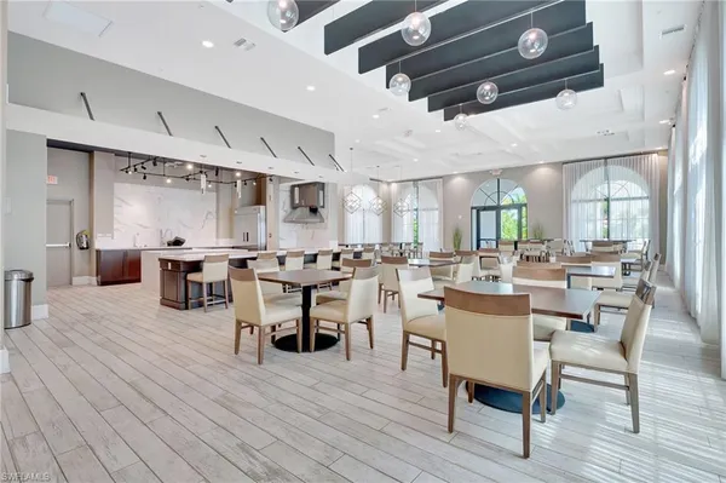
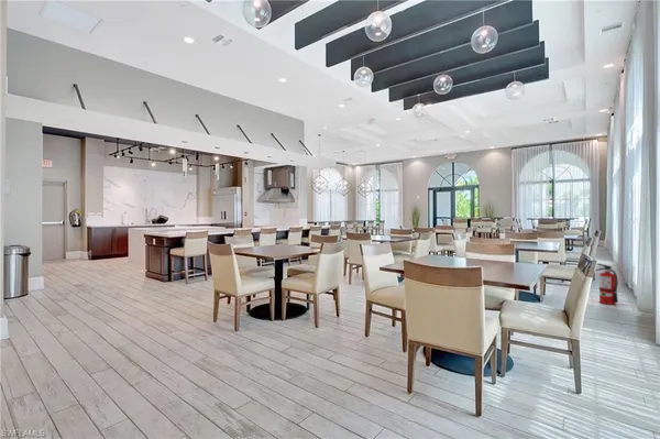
+ fire extinguisher [595,263,619,306]
